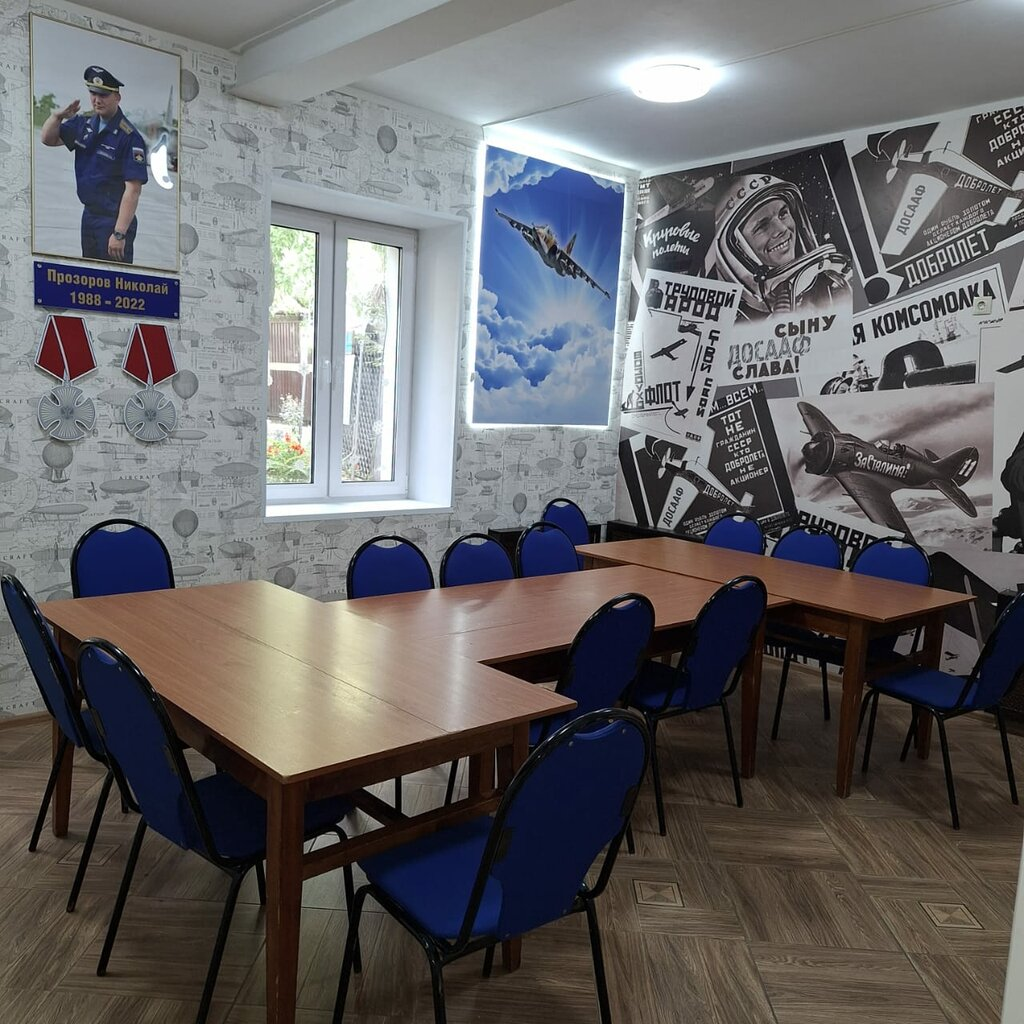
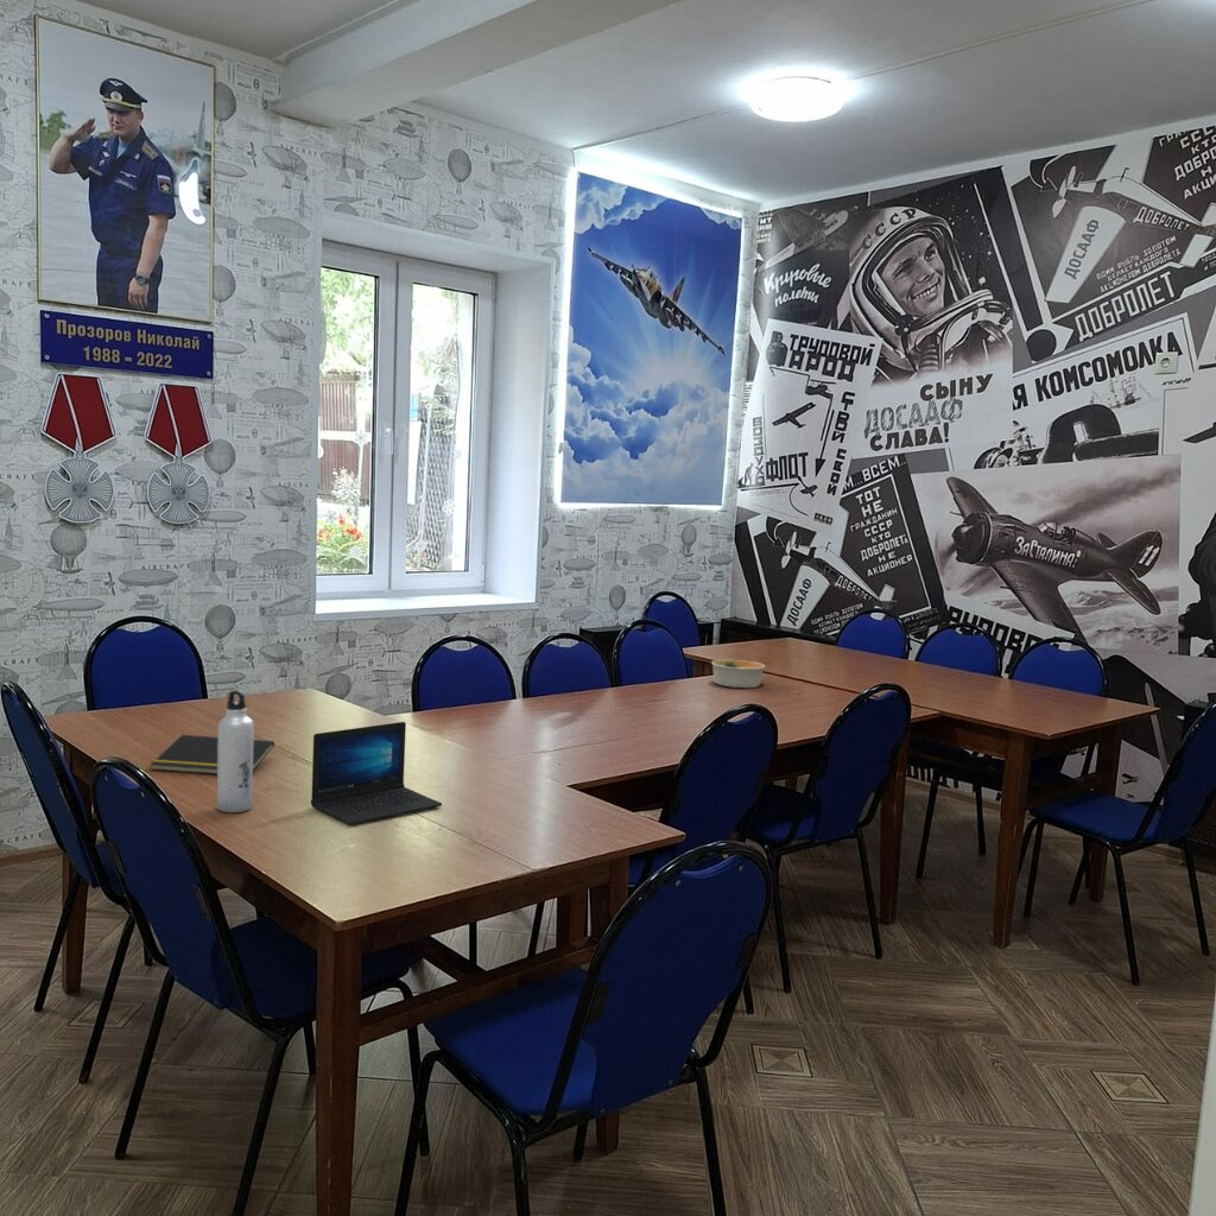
+ laptop [310,721,443,825]
+ notepad [150,734,276,775]
+ water bottle [216,690,255,813]
+ bowl [710,659,766,689]
